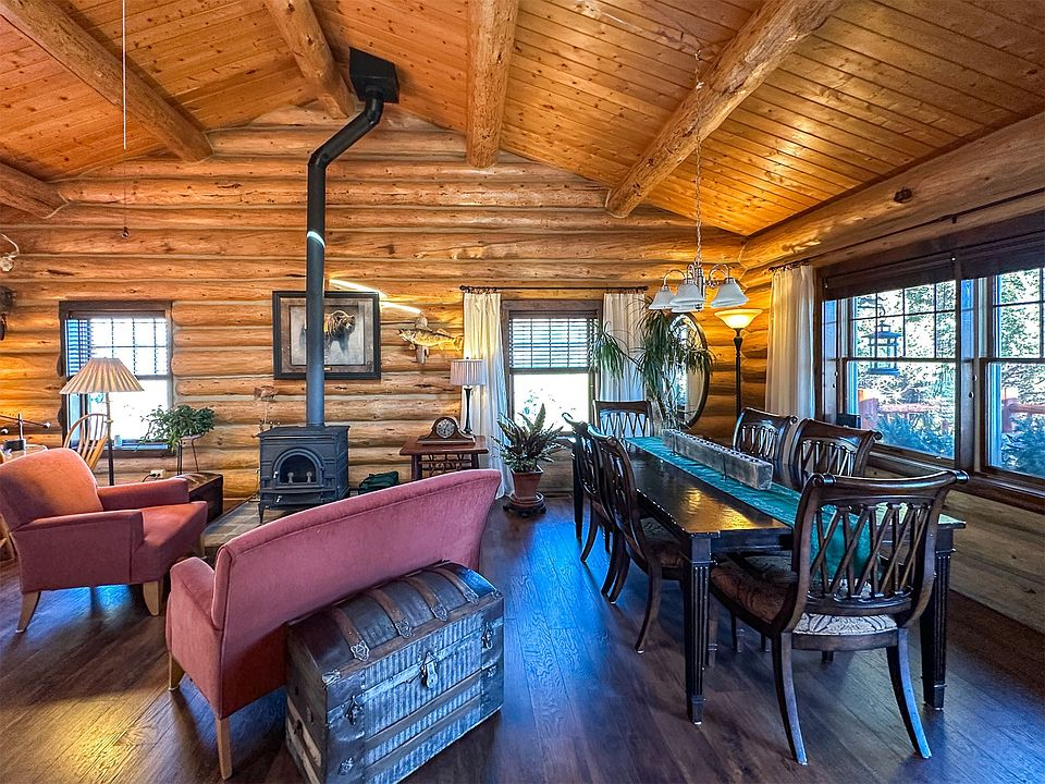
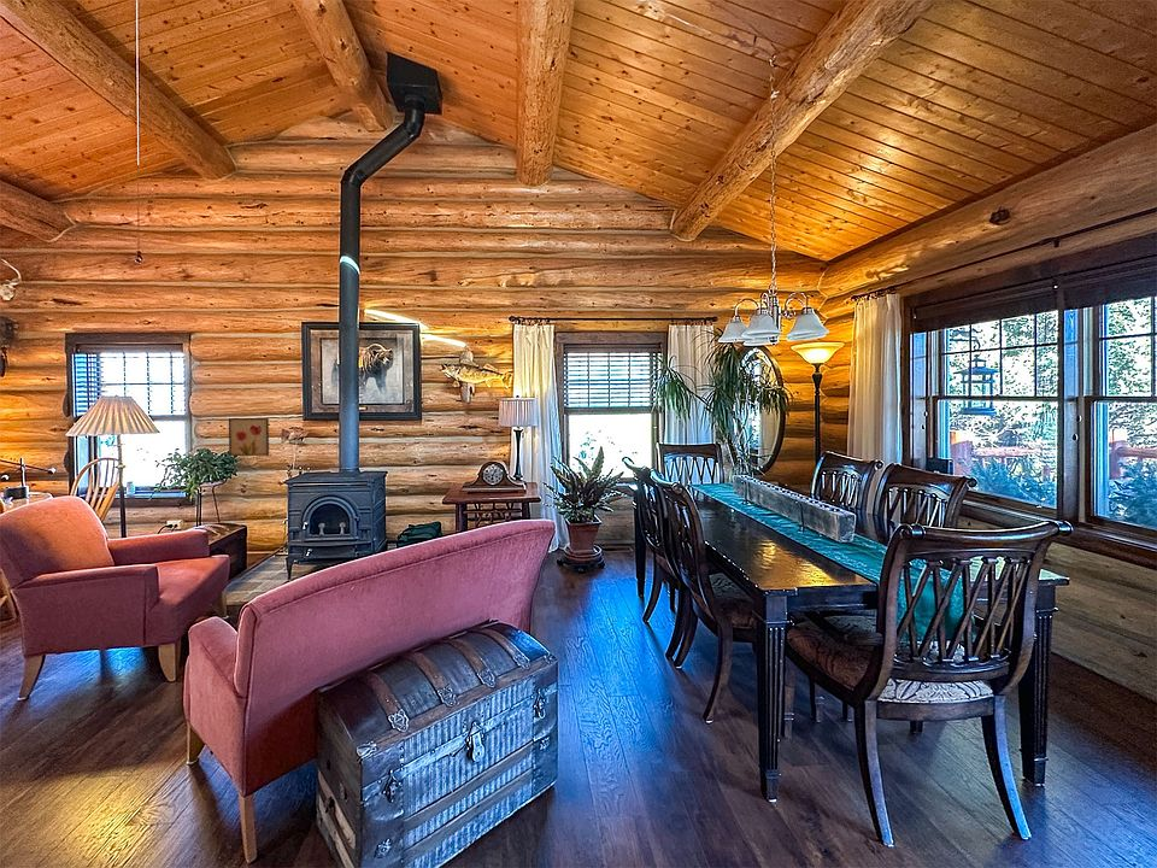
+ wall art [228,417,270,457]
